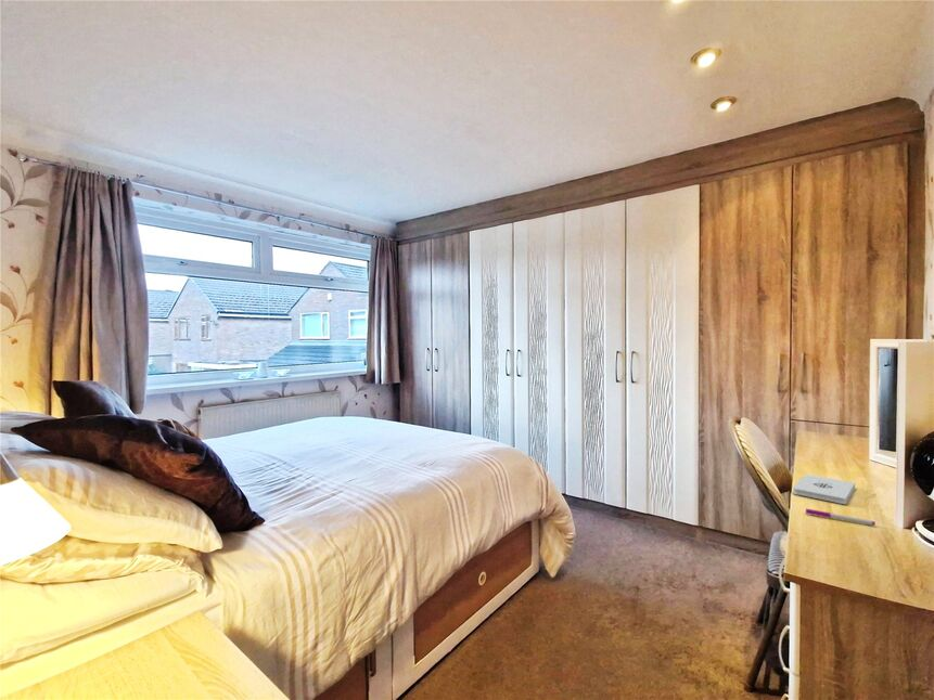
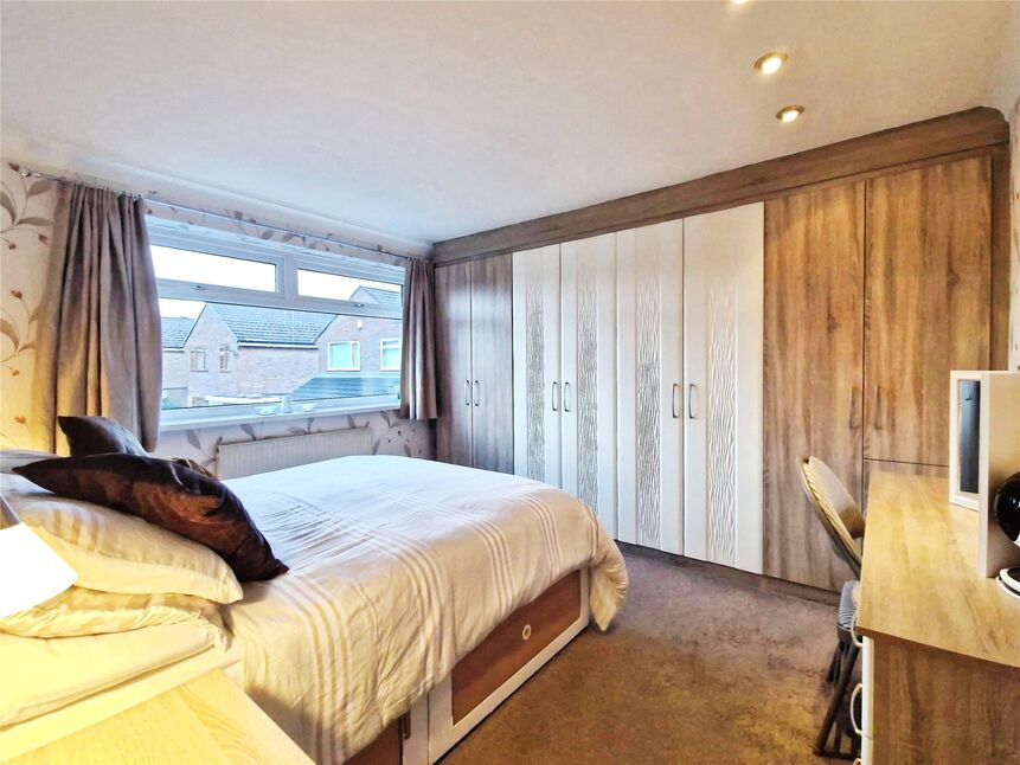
- pen [805,507,877,527]
- notepad [792,474,856,505]
